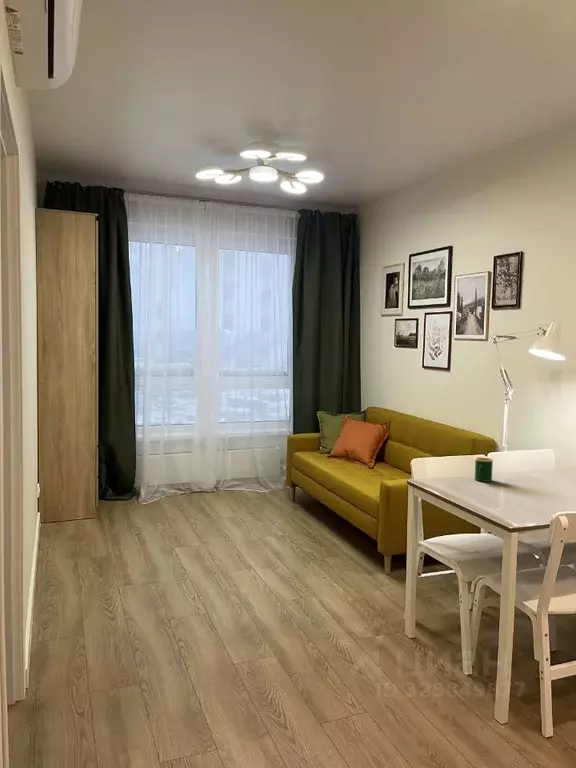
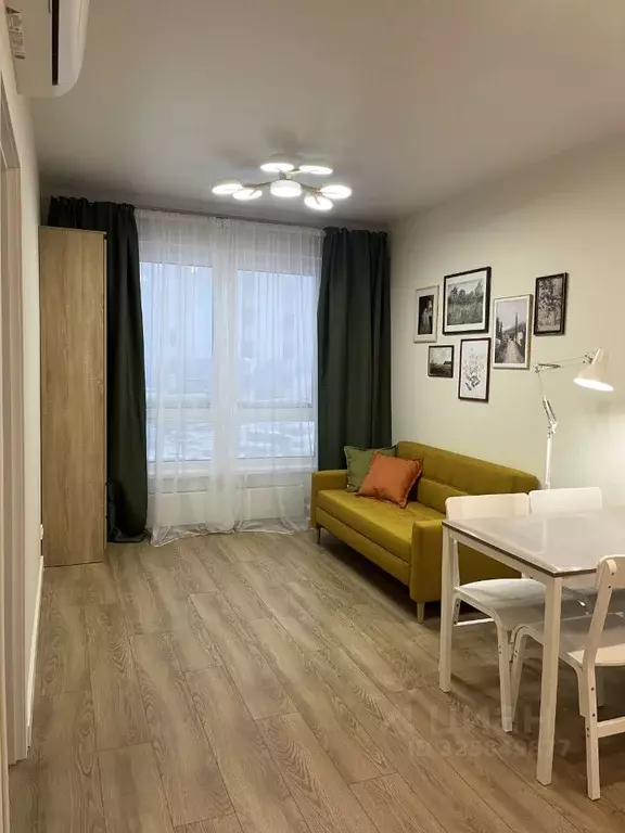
- mug [474,456,494,483]
